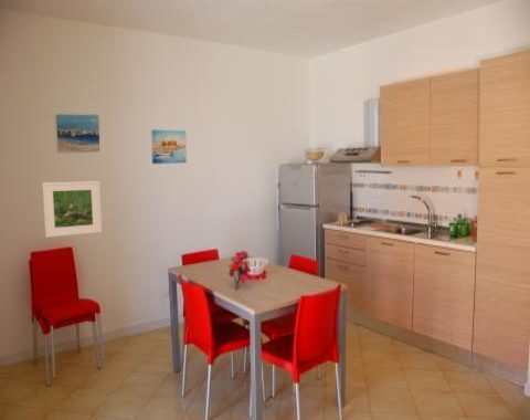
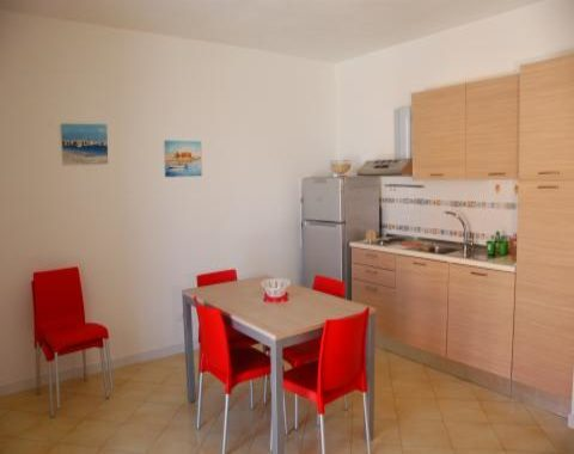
- artificial flower [227,249,253,291]
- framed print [41,180,103,239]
